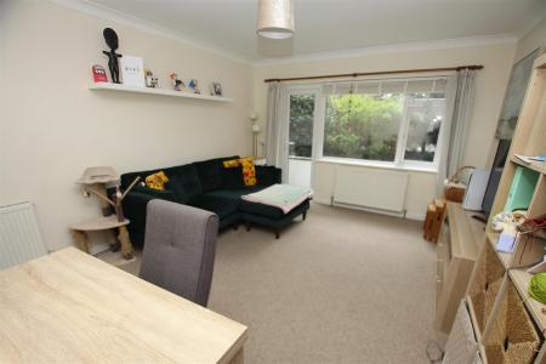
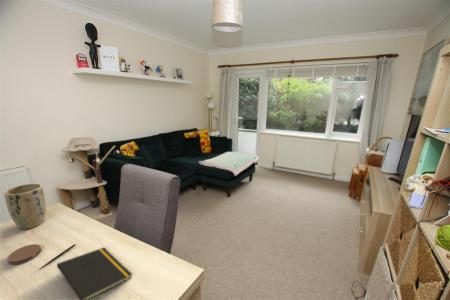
+ coaster [7,243,42,265]
+ notepad [56,246,133,300]
+ plant pot [4,183,47,230]
+ pen [39,243,76,270]
